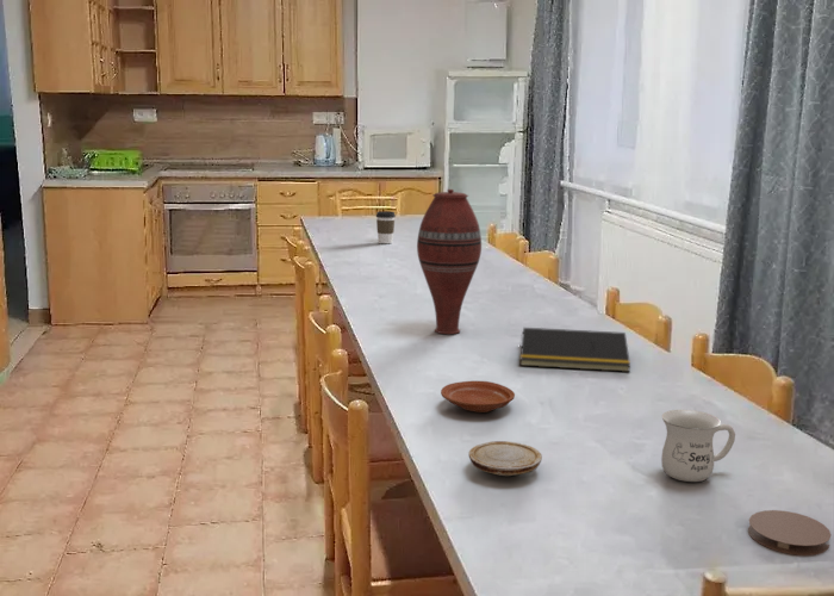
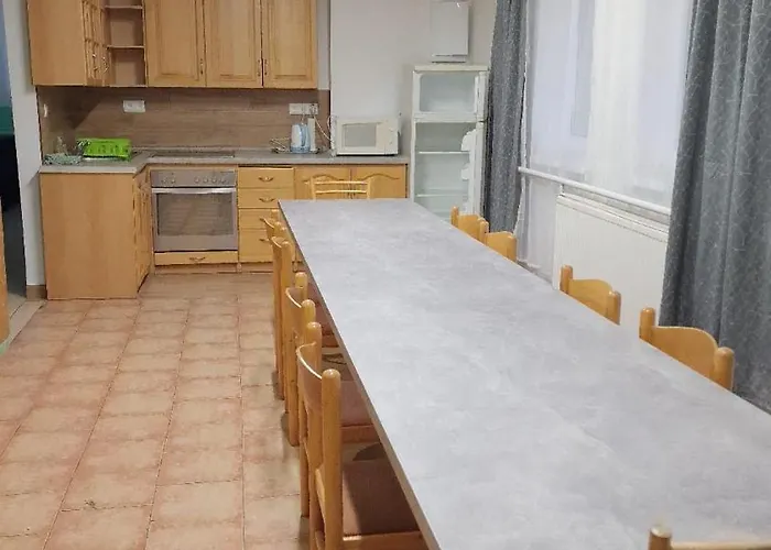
- coaster [747,509,832,557]
- wood slice [467,440,543,477]
- plate [440,380,516,414]
- coffee cup [375,210,397,244]
- vase [416,188,483,335]
- mug [660,409,736,483]
- notepad [519,327,631,373]
